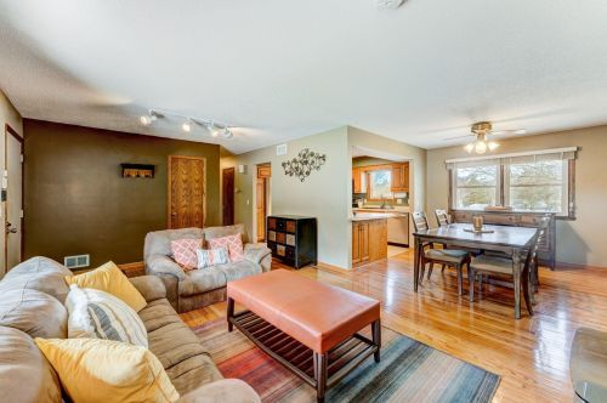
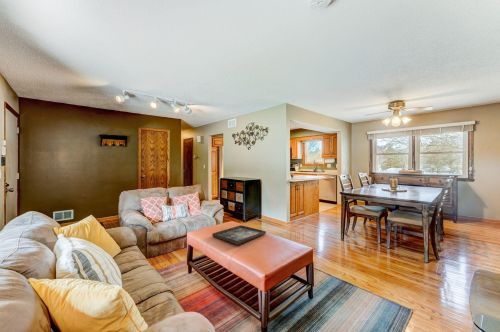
+ decorative tray [211,224,267,246]
